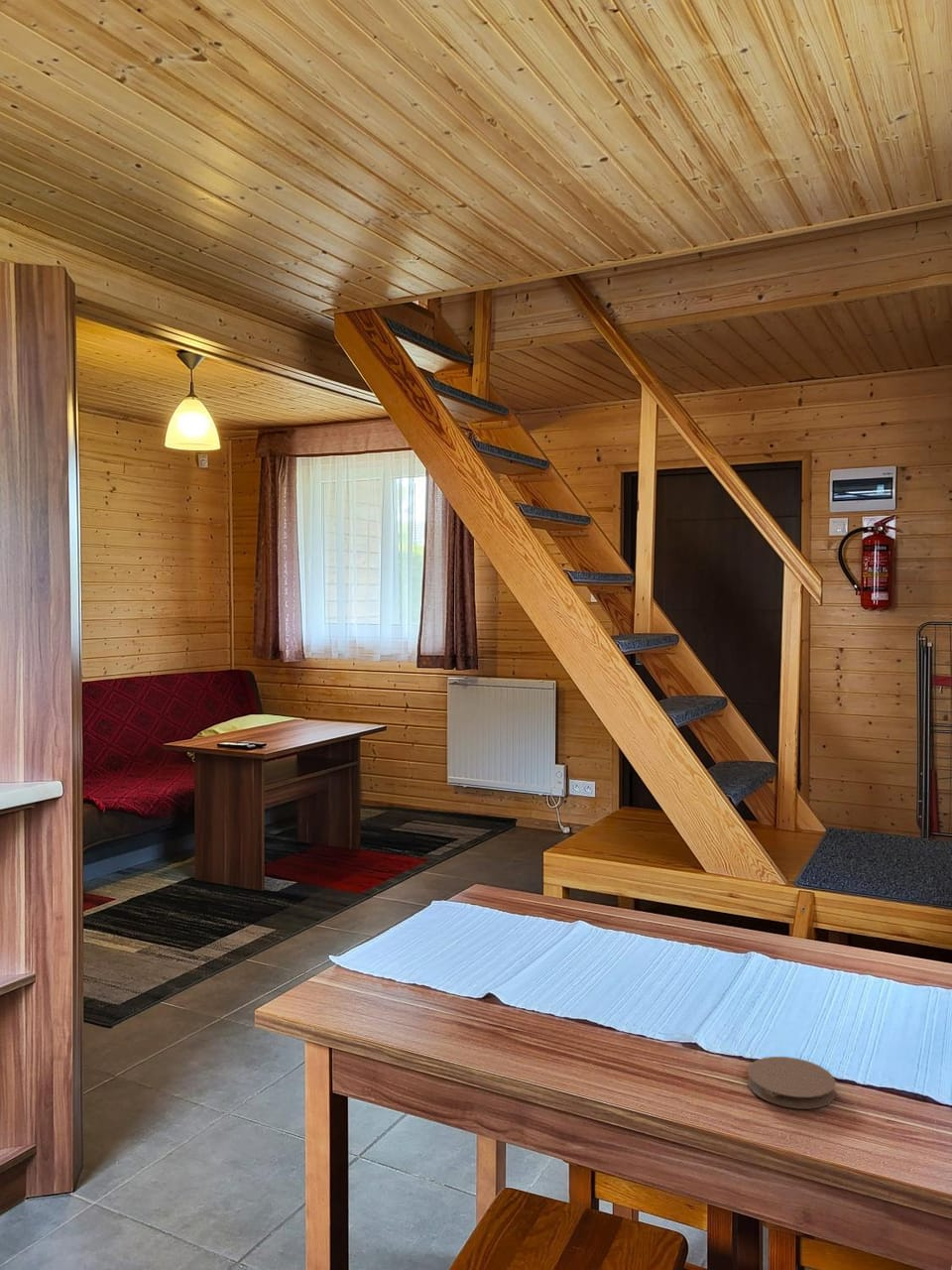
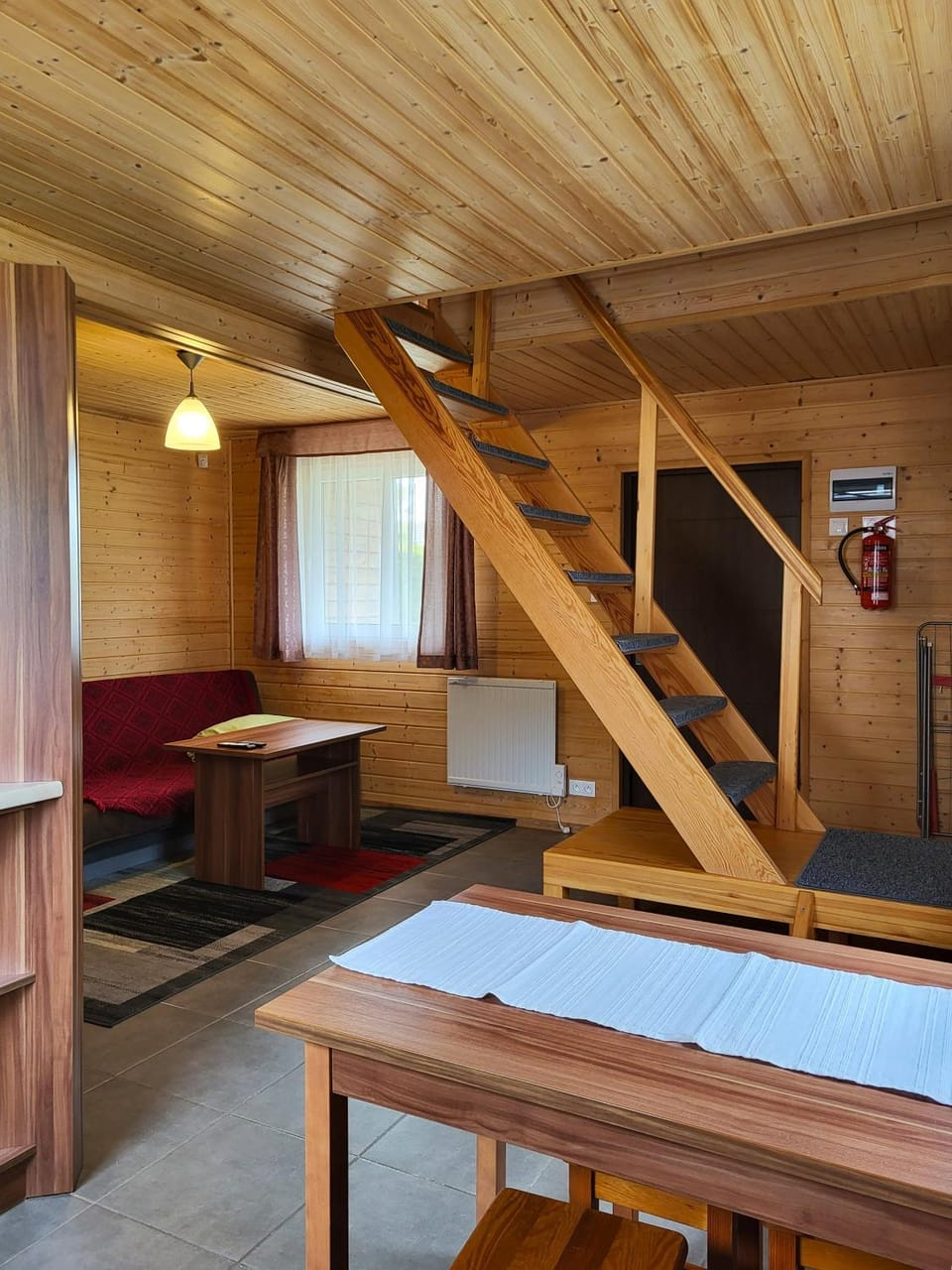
- coaster [747,1056,837,1109]
